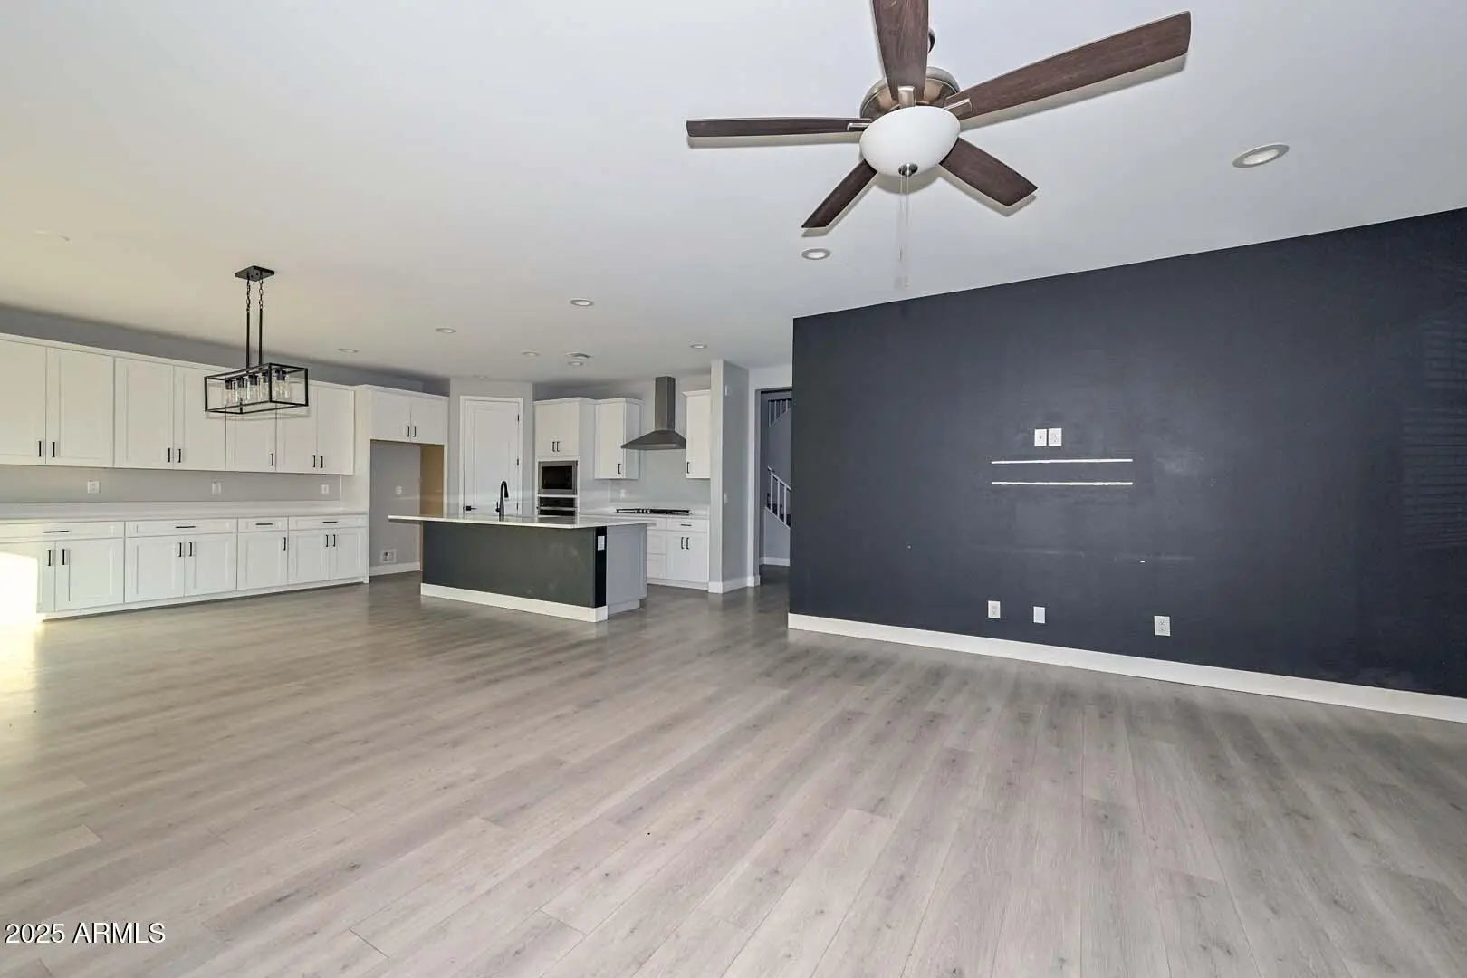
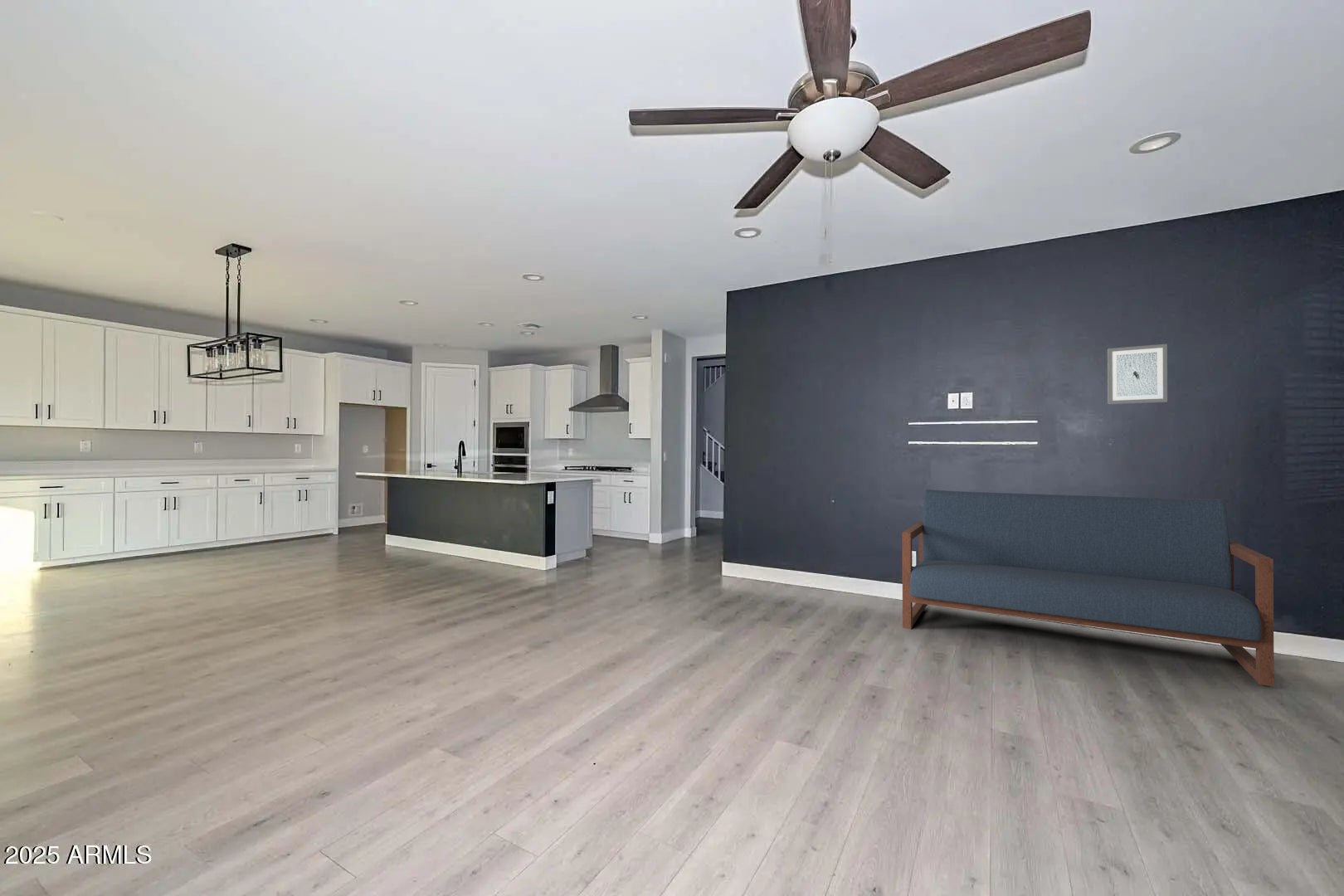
+ wall art [1107,343,1168,405]
+ sofa [901,489,1275,688]
